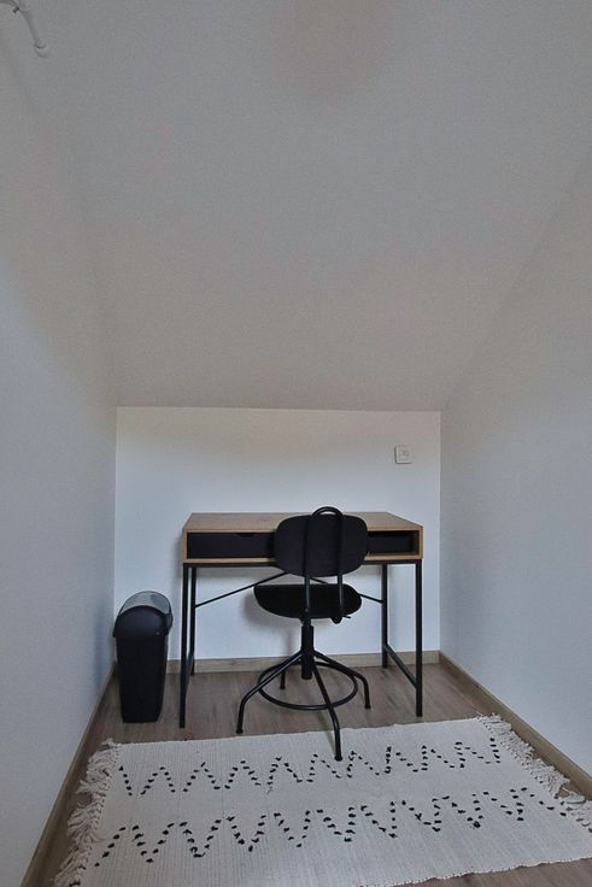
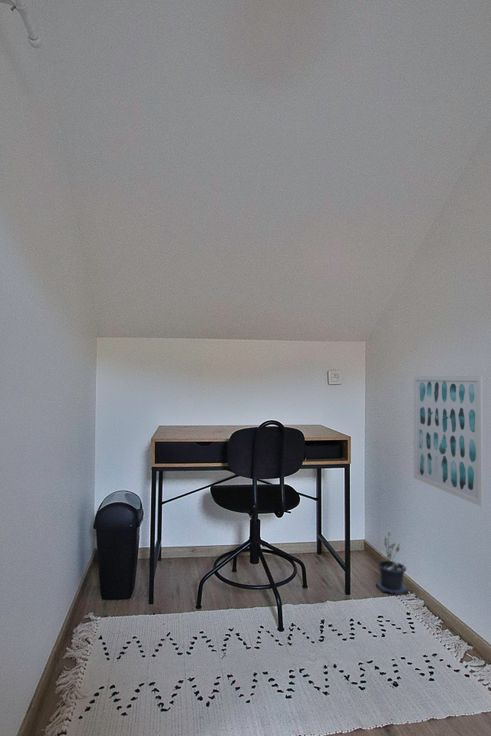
+ wall art [413,375,484,507]
+ potted plant [375,531,409,597]
